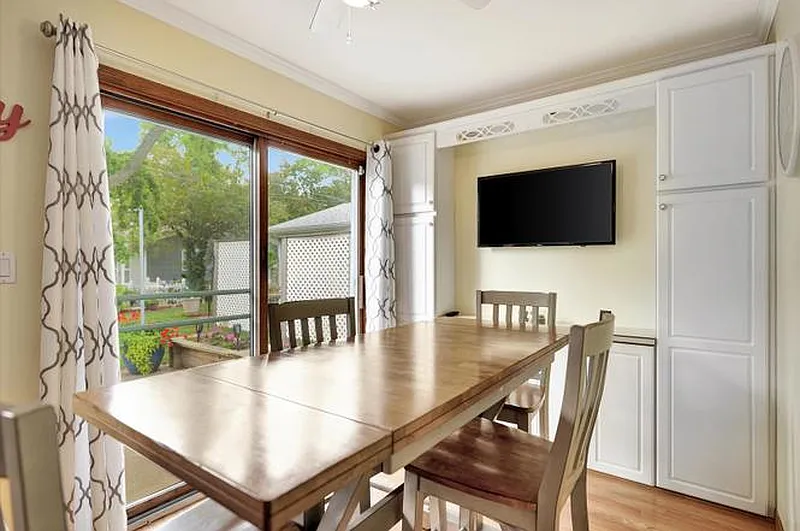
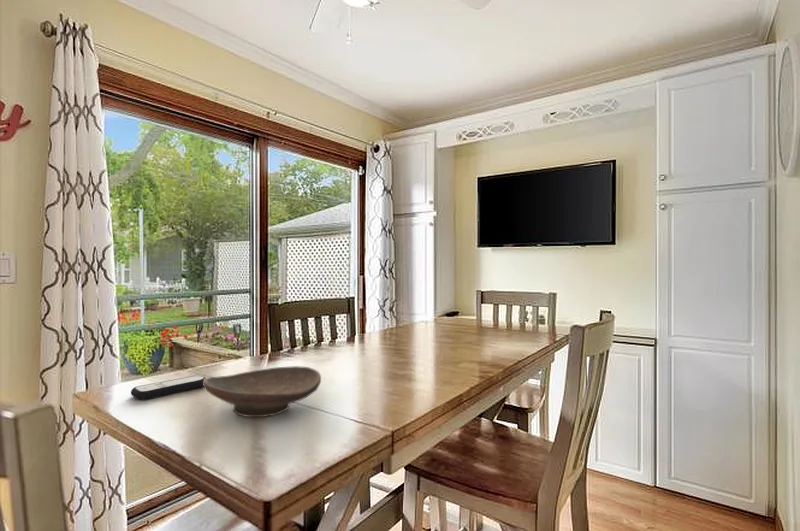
+ decorative bowl [203,365,322,418]
+ remote control [130,375,207,401]
